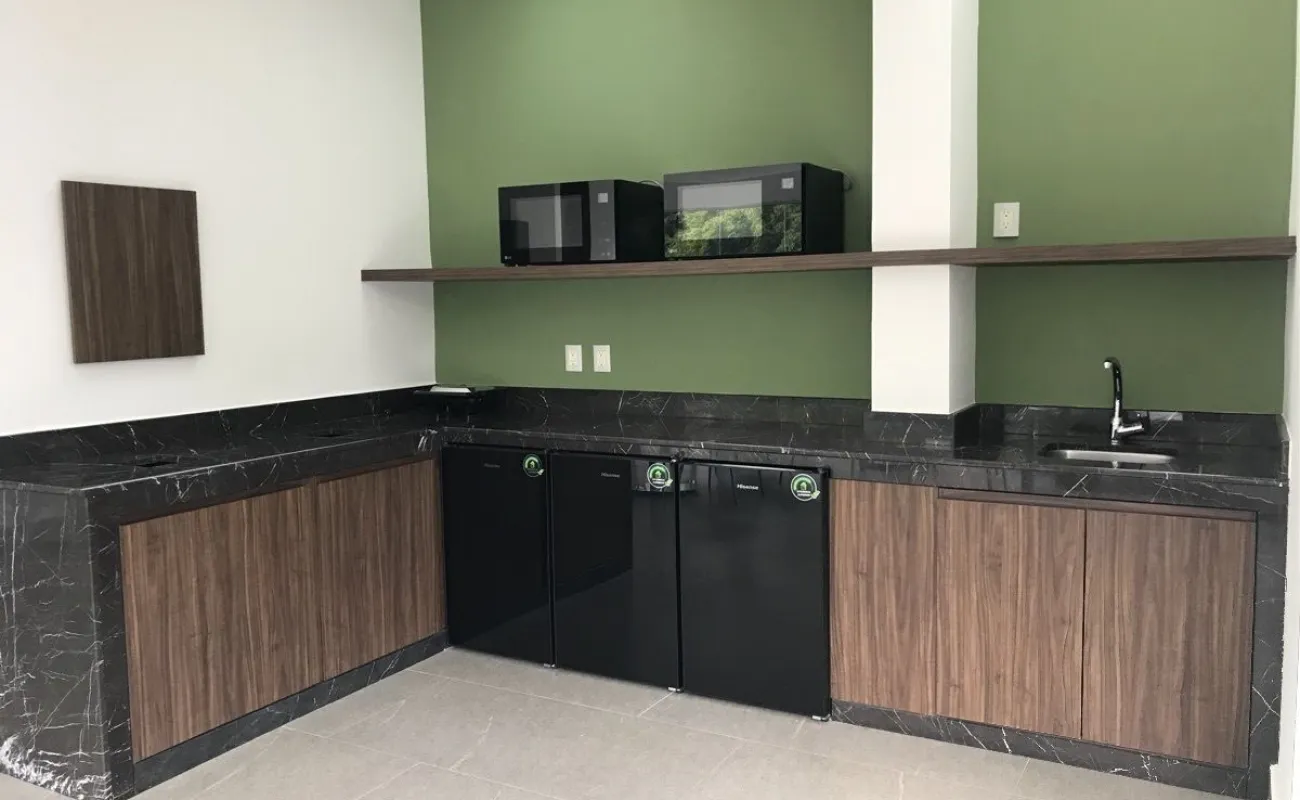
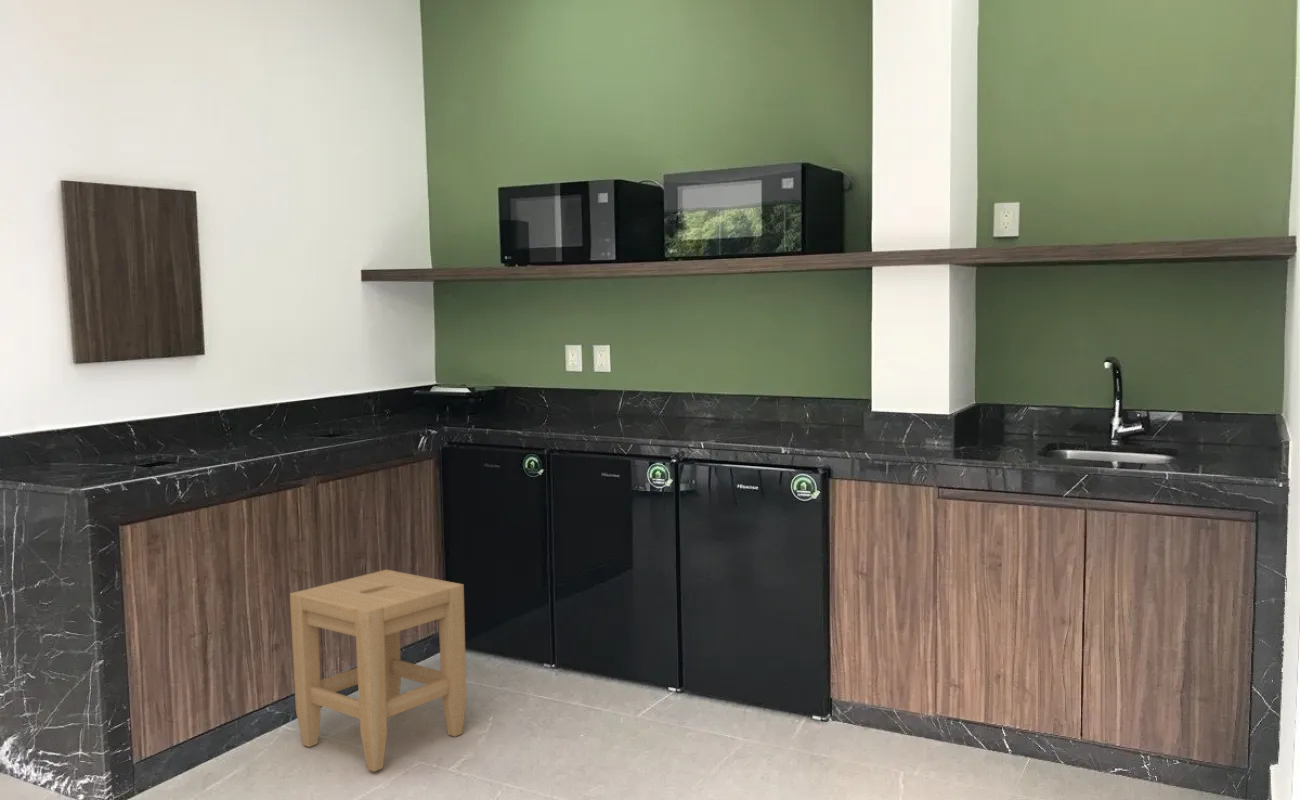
+ stool [289,569,467,773]
